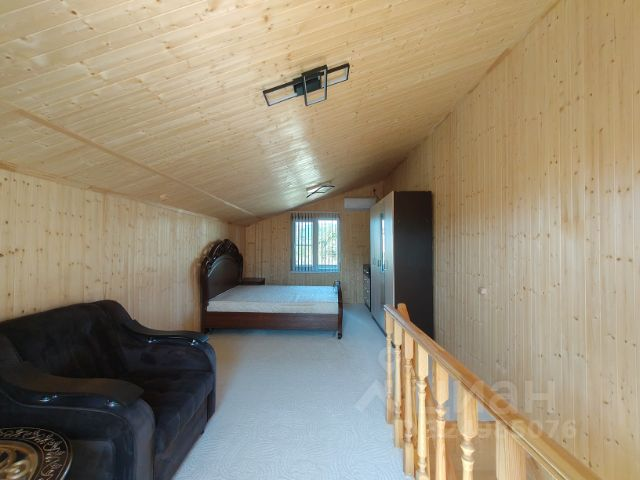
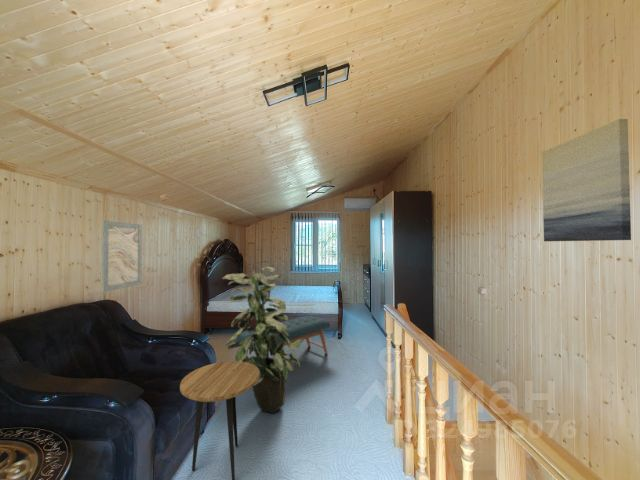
+ wall art [101,220,143,293]
+ side table [179,360,260,480]
+ indoor plant [221,266,305,414]
+ bench [233,315,331,358]
+ wall art [541,118,632,242]
